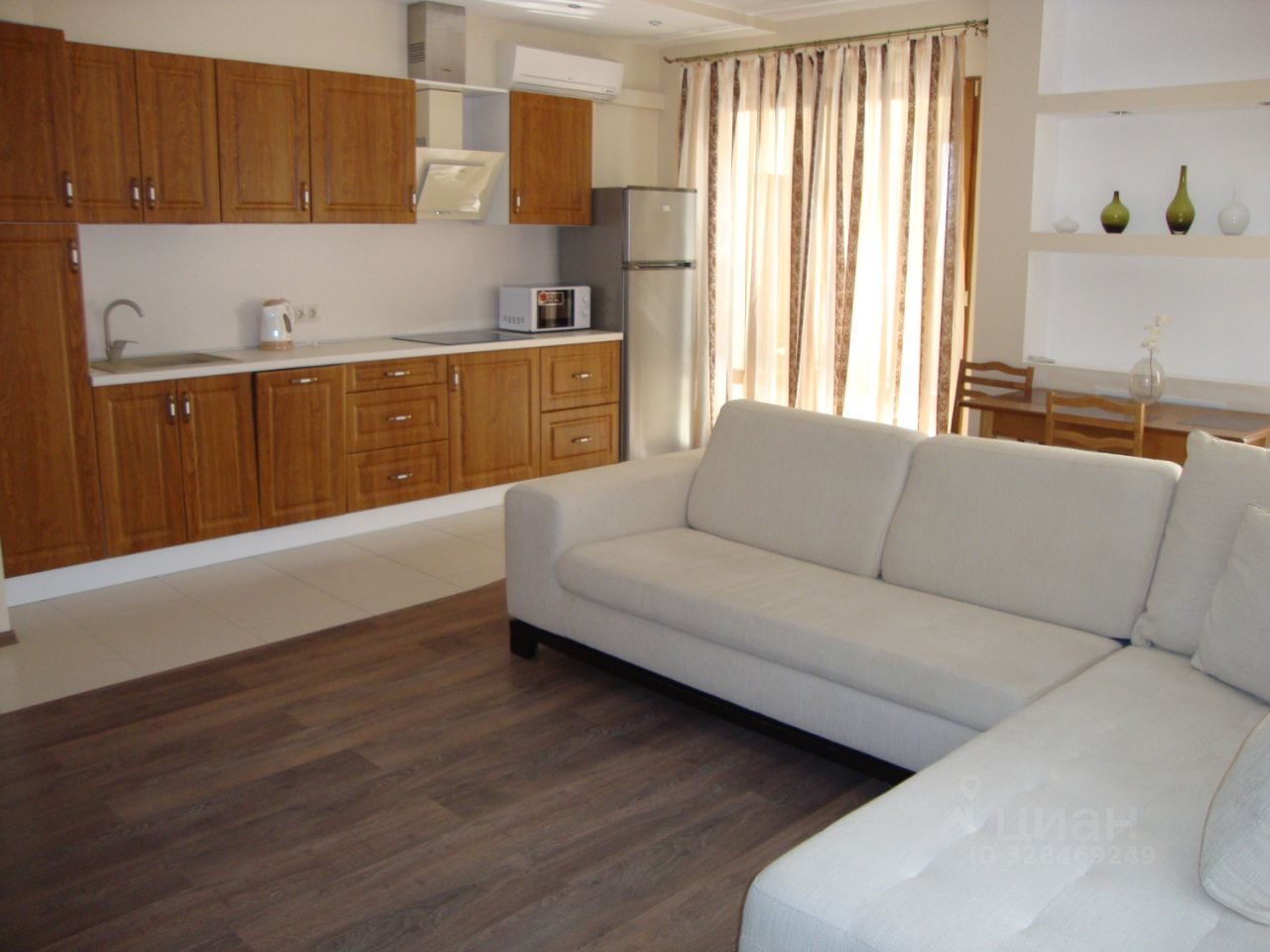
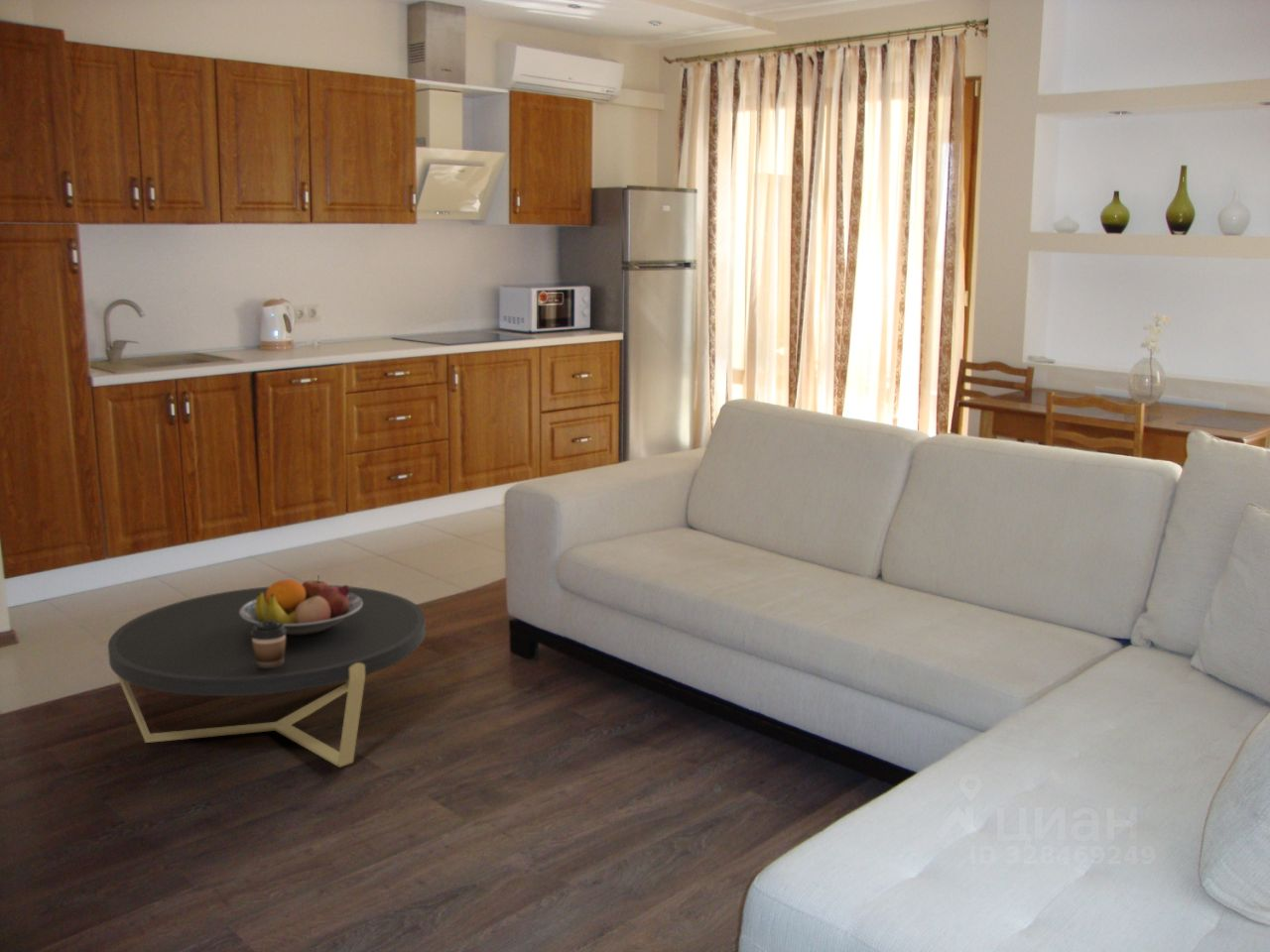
+ fruit bowl [239,575,362,635]
+ coffee table [107,584,427,769]
+ coffee cup [251,621,287,668]
